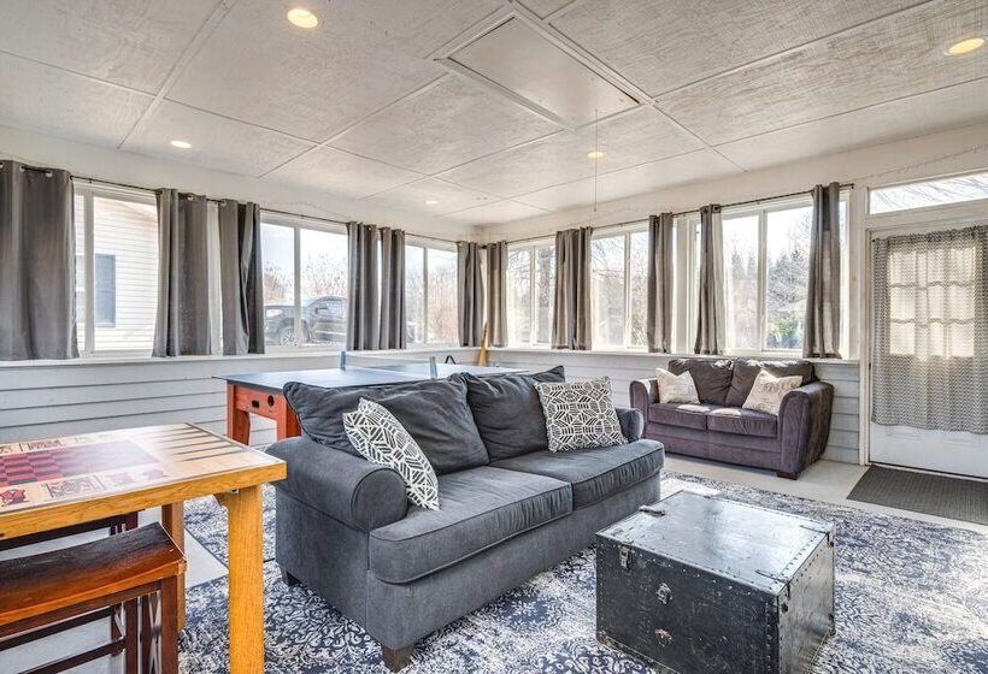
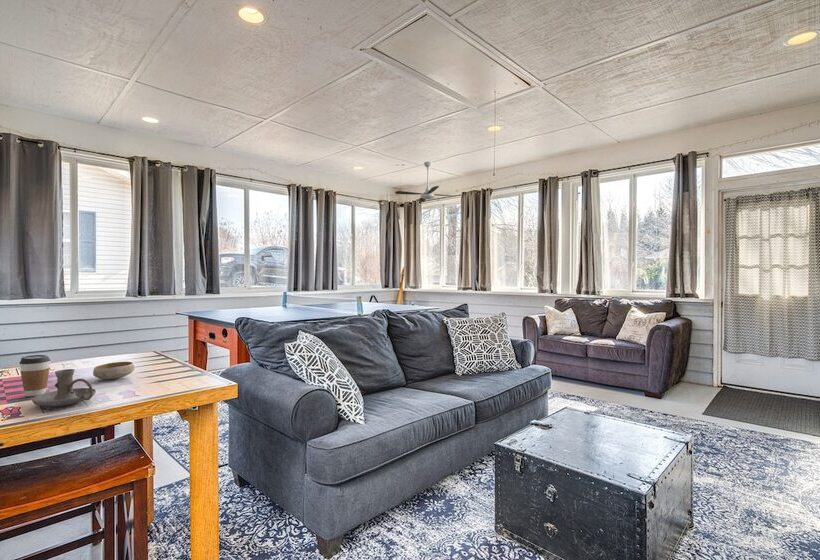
+ candle holder [31,368,97,408]
+ bowl [92,361,135,380]
+ ceiling fan [394,161,453,203]
+ coffee cup [18,354,51,397]
